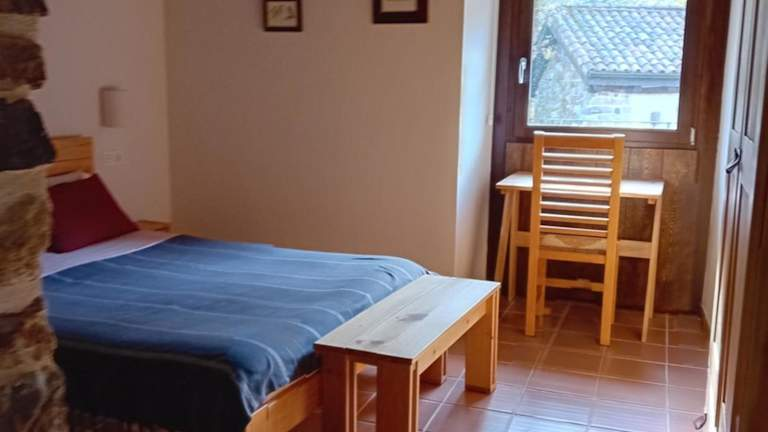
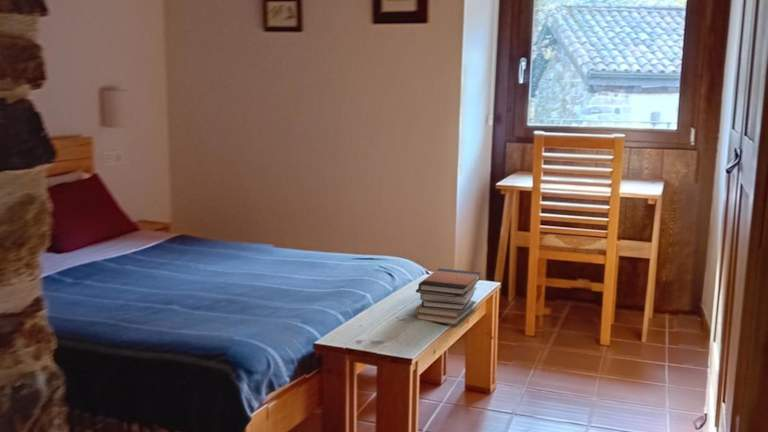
+ book stack [415,267,482,326]
